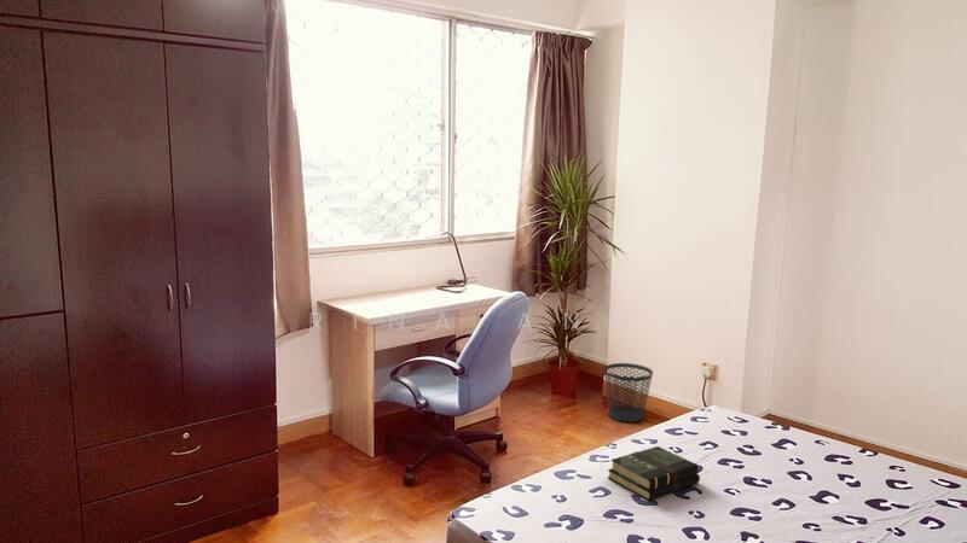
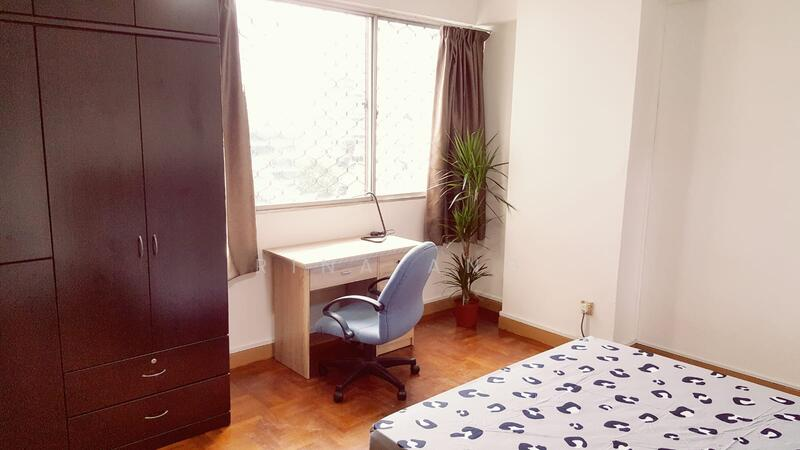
- wastebasket [603,362,654,424]
- book [607,445,701,501]
